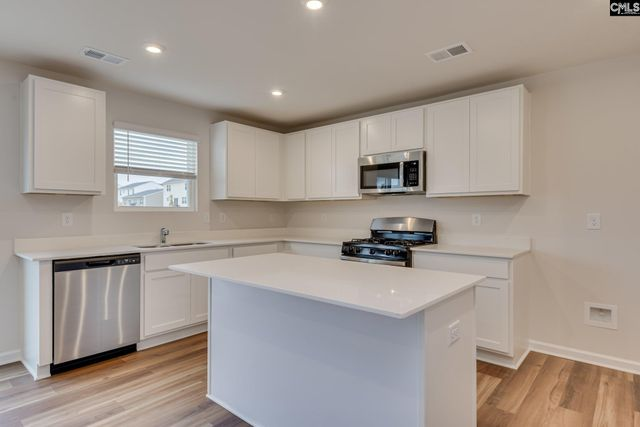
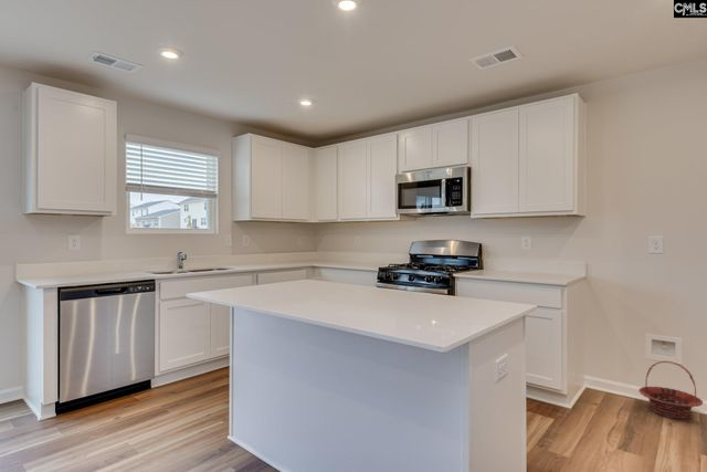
+ basket [637,359,704,420]
